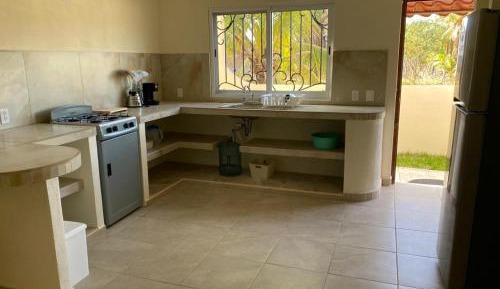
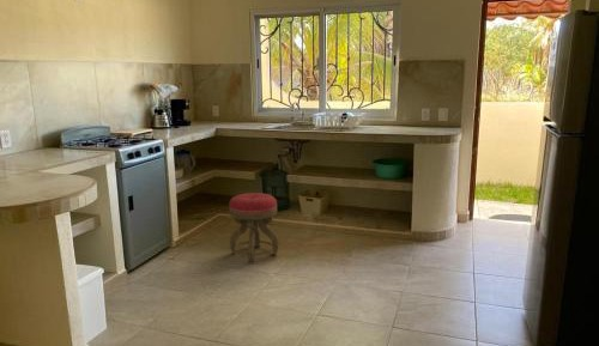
+ stool [228,192,280,263]
